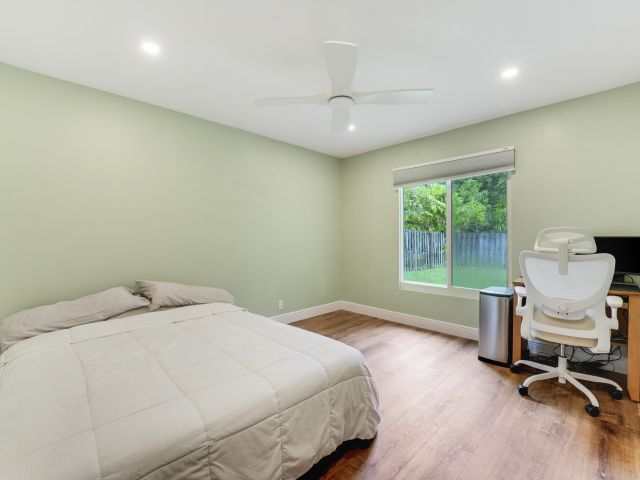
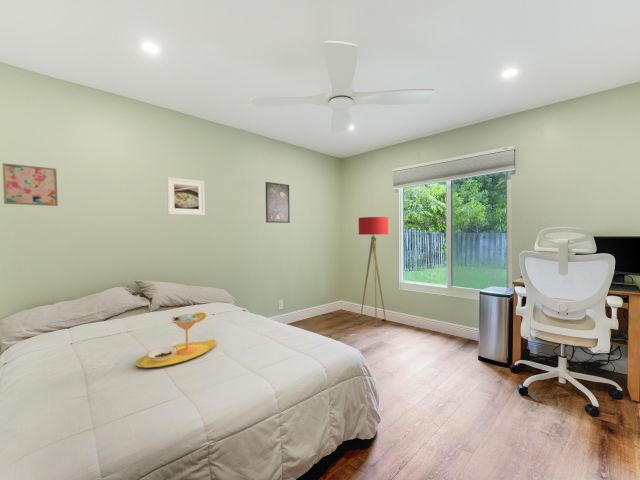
+ wall art [2,162,59,207]
+ floor lamp [358,216,389,327]
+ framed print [166,176,206,216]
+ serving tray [134,311,218,369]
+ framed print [265,181,291,224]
